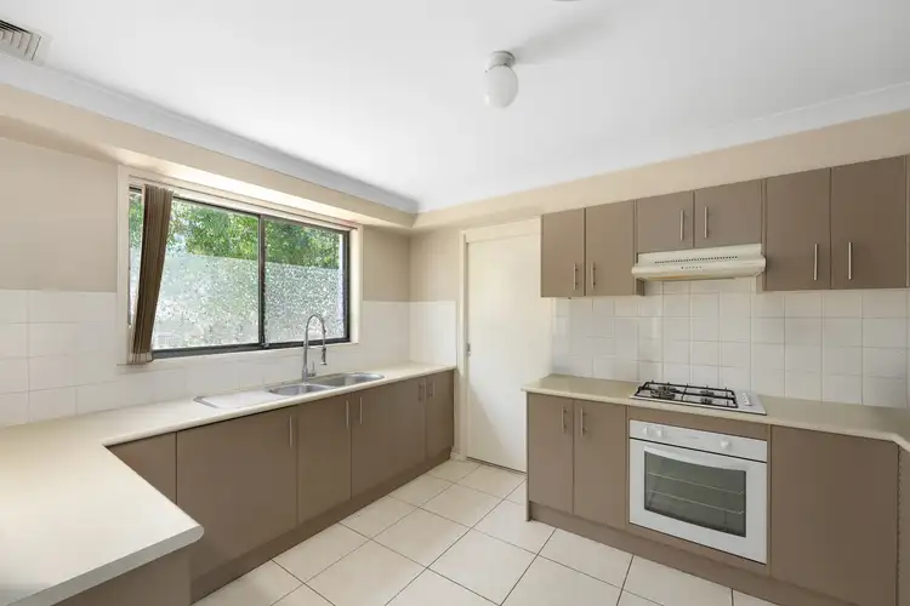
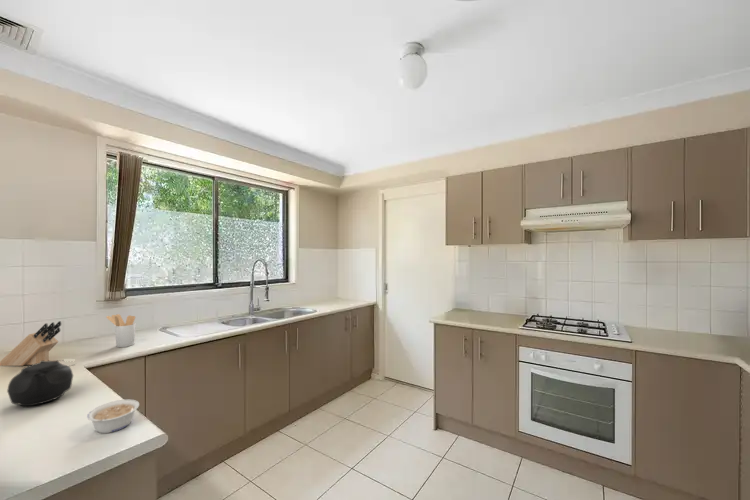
+ knife block [0,320,62,367]
+ teapot [6,359,77,407]
+ legume [86,399,140,434]
+ utensil holder [105,313,137,348]
